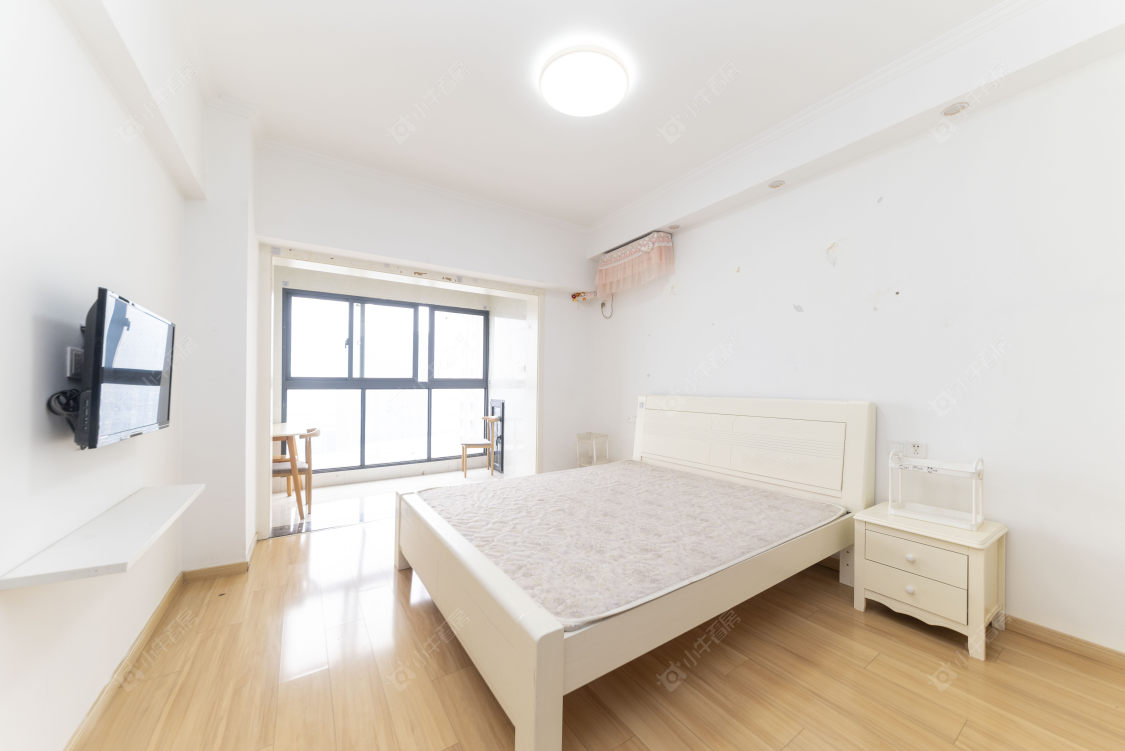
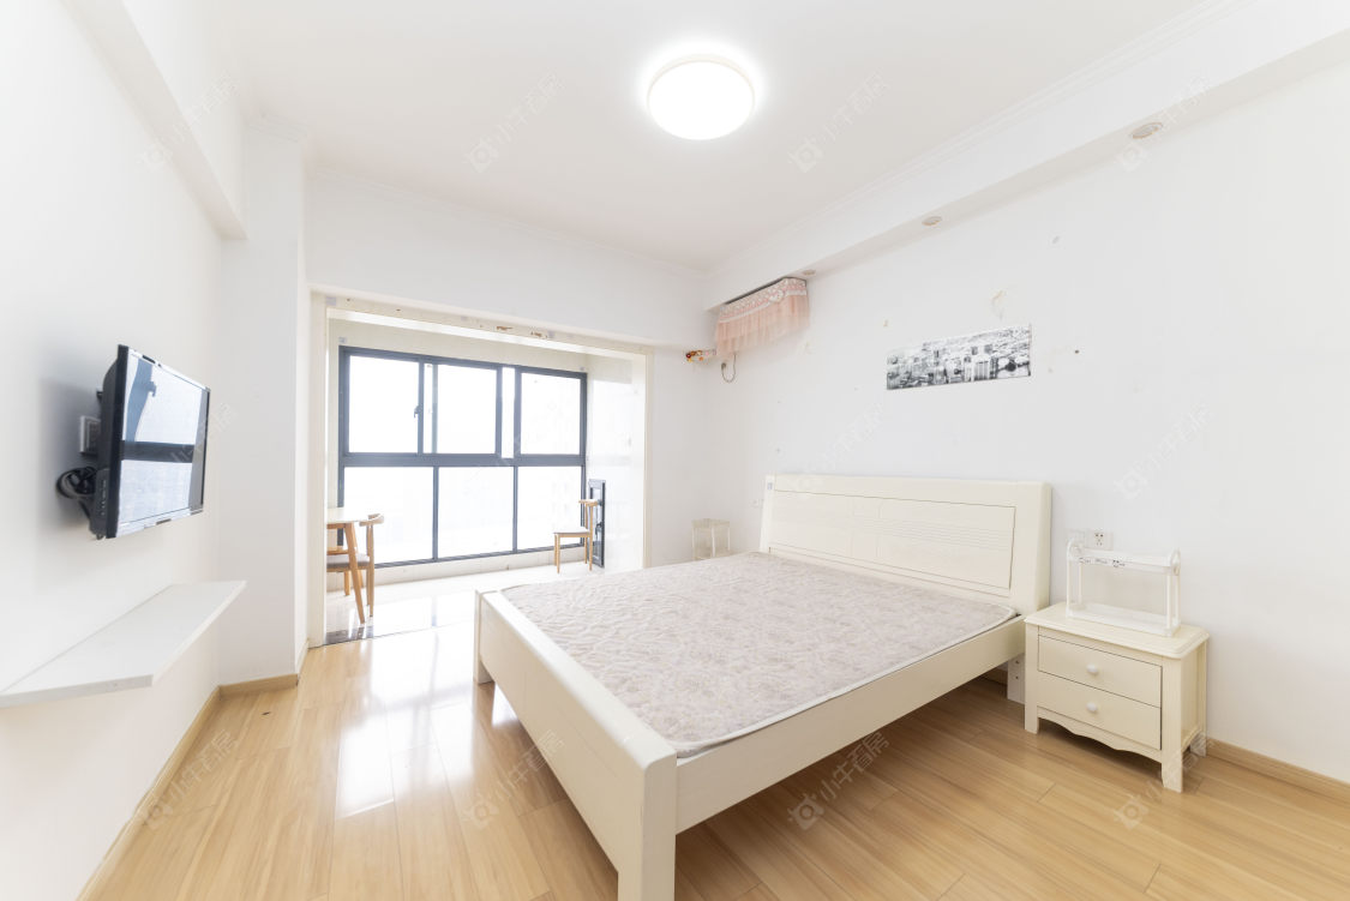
+ wall art [886,323,1033,391]
